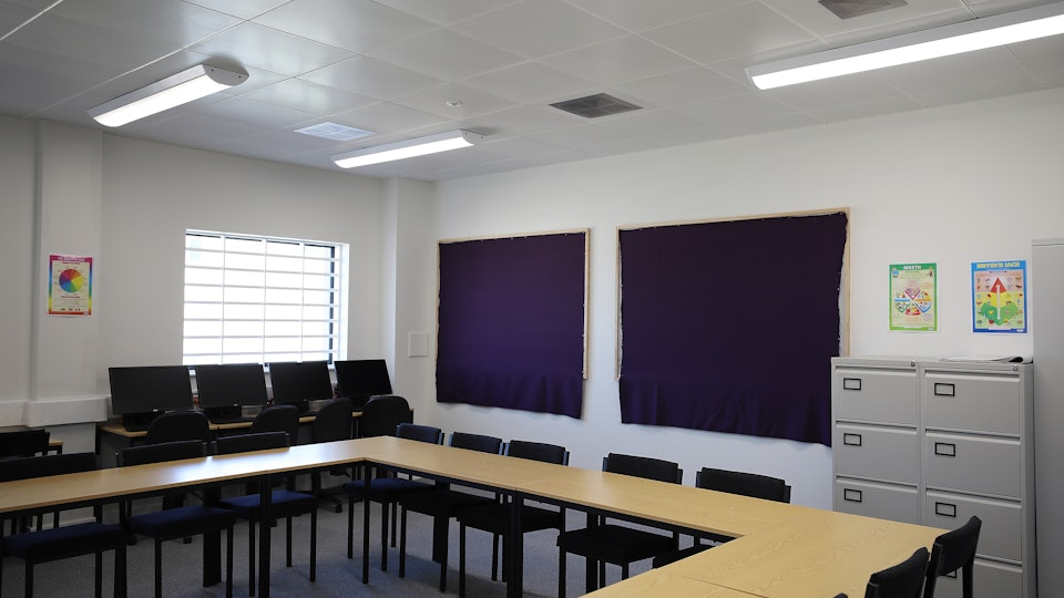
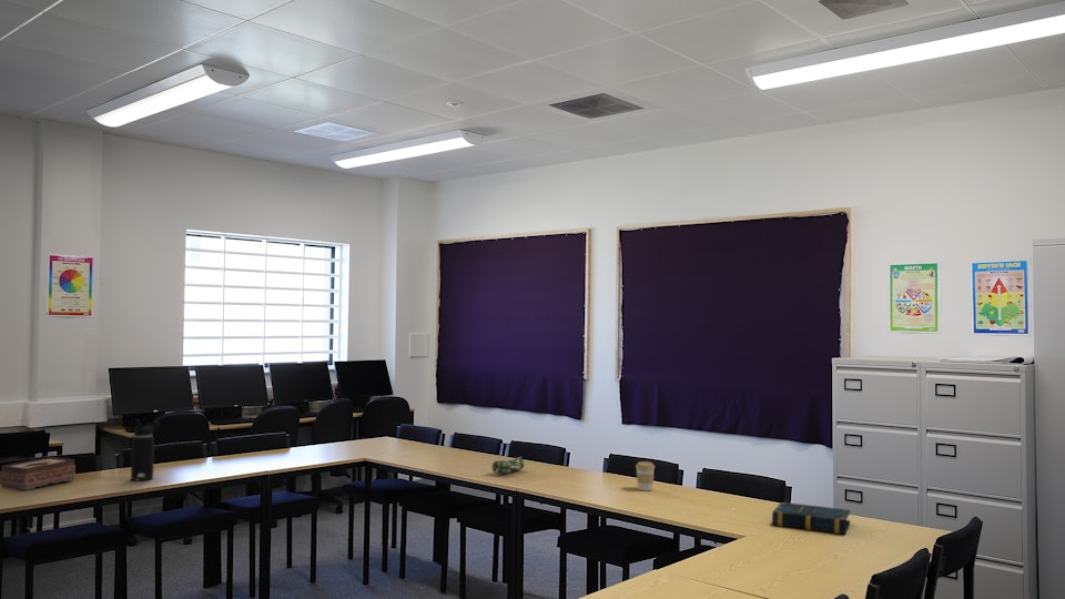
+ book [771,501,851,535]
+ pencil case [491,456,526,476]
+ water bottle [130,418,161,481]
+ tissue box [0,456,77,491]
+ coffee cup [635,460,656,491]
